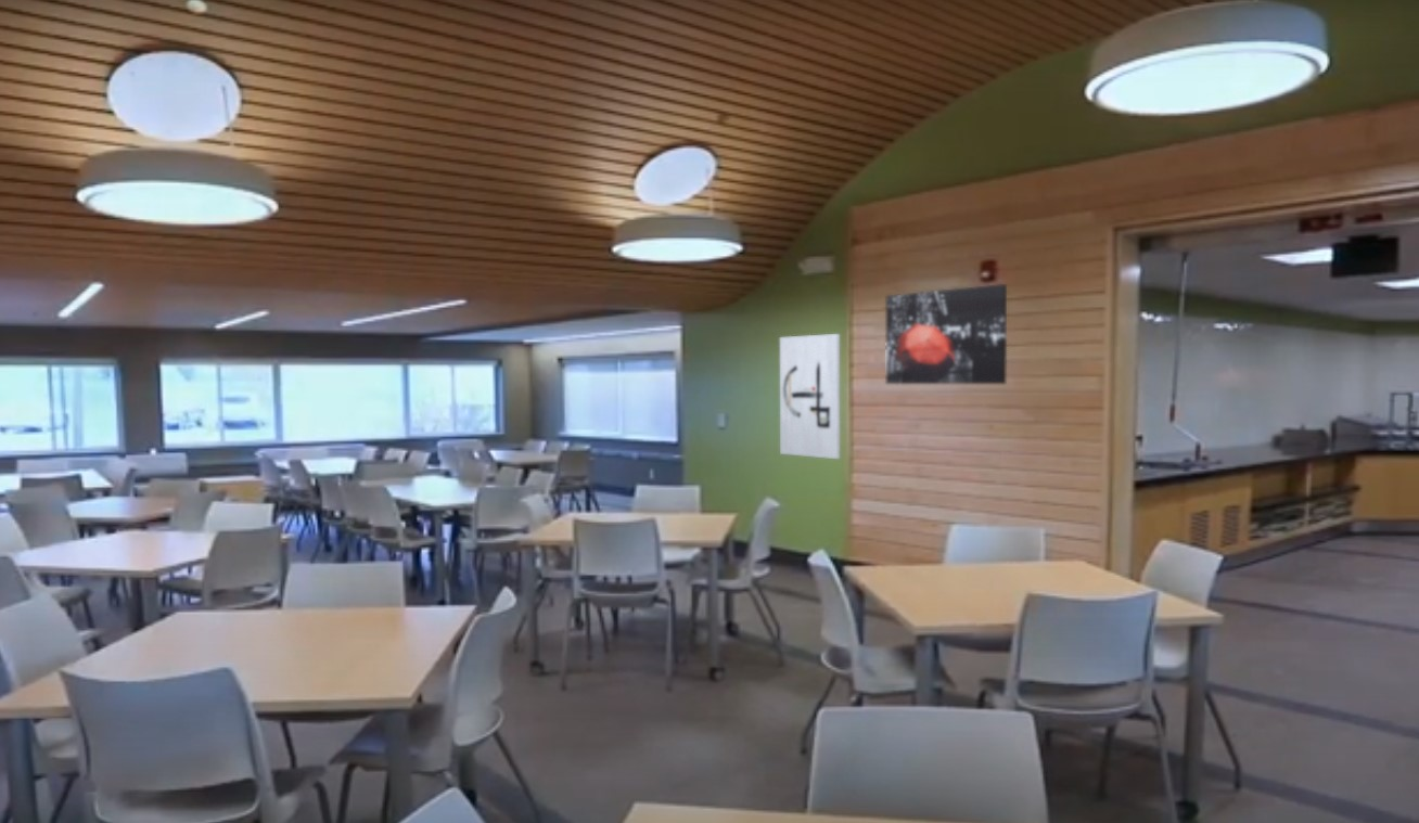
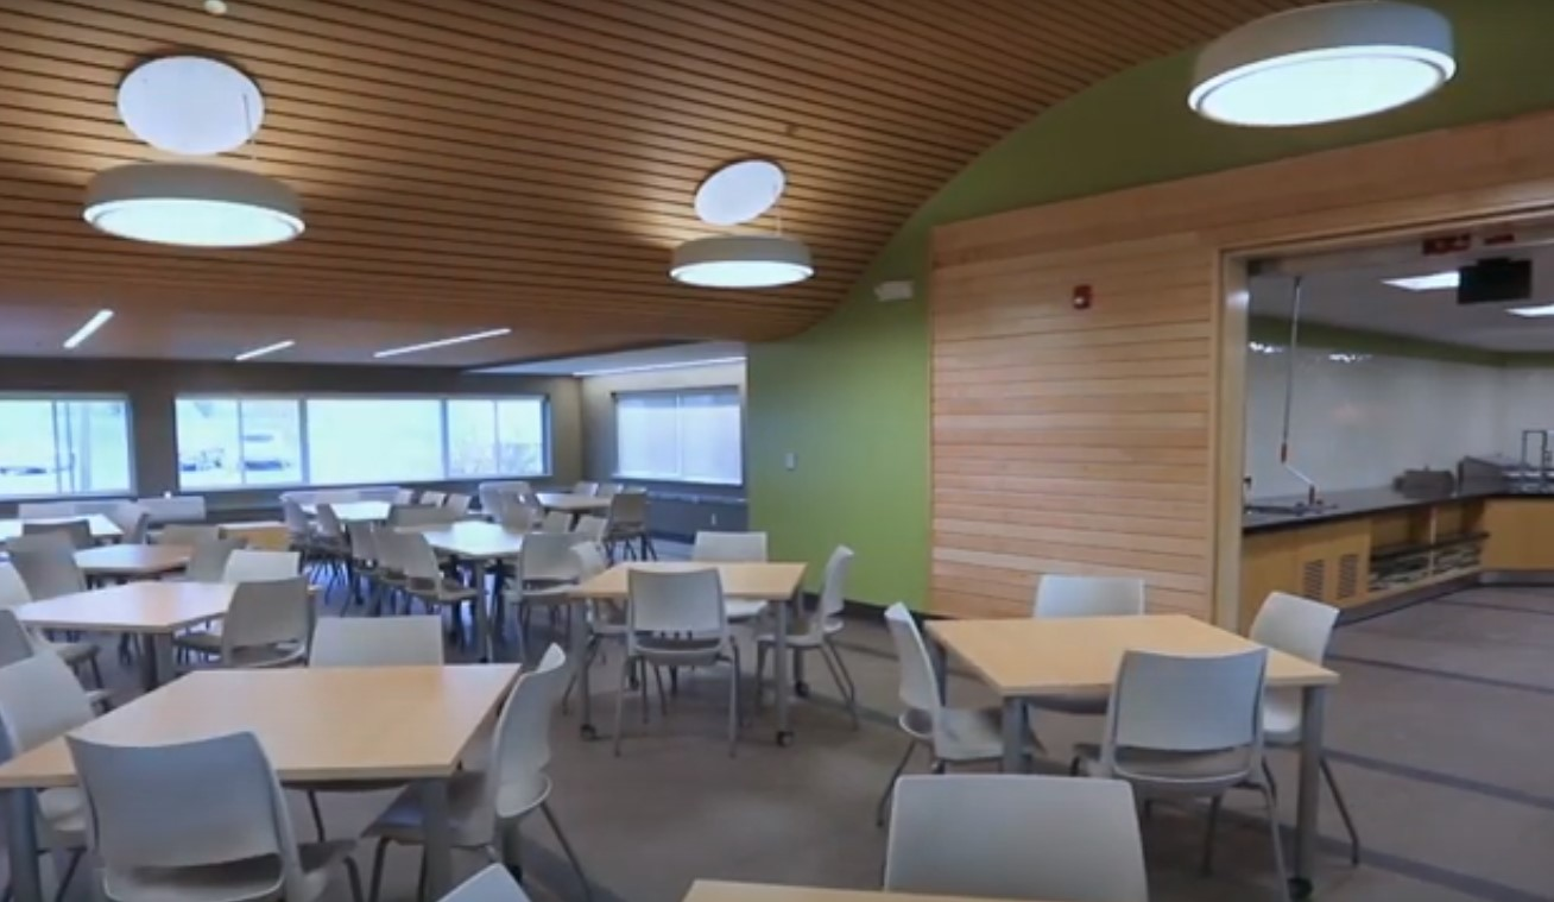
- wall art [885,283,1008,385]
- wall art [779,333,841,460]
